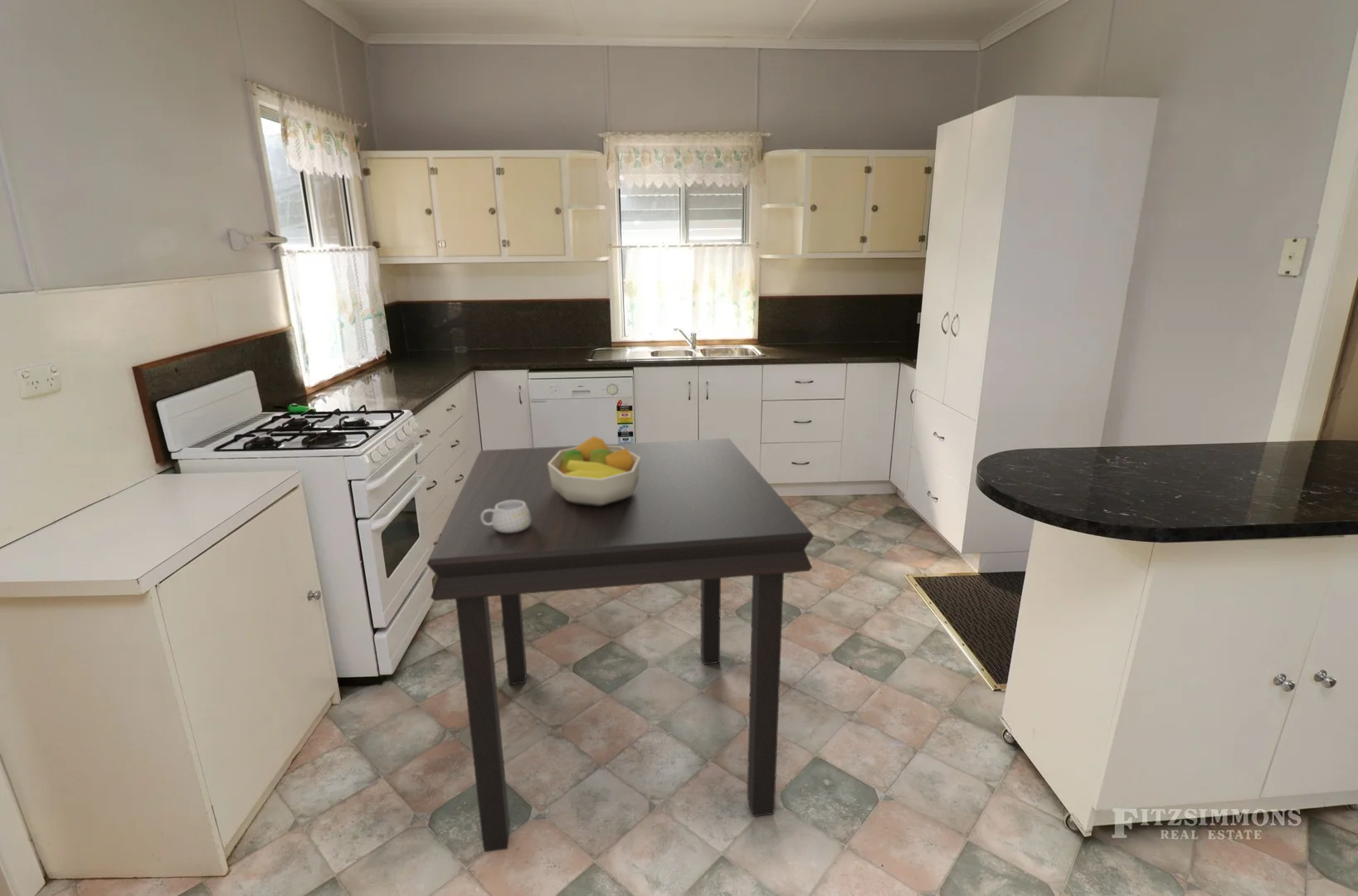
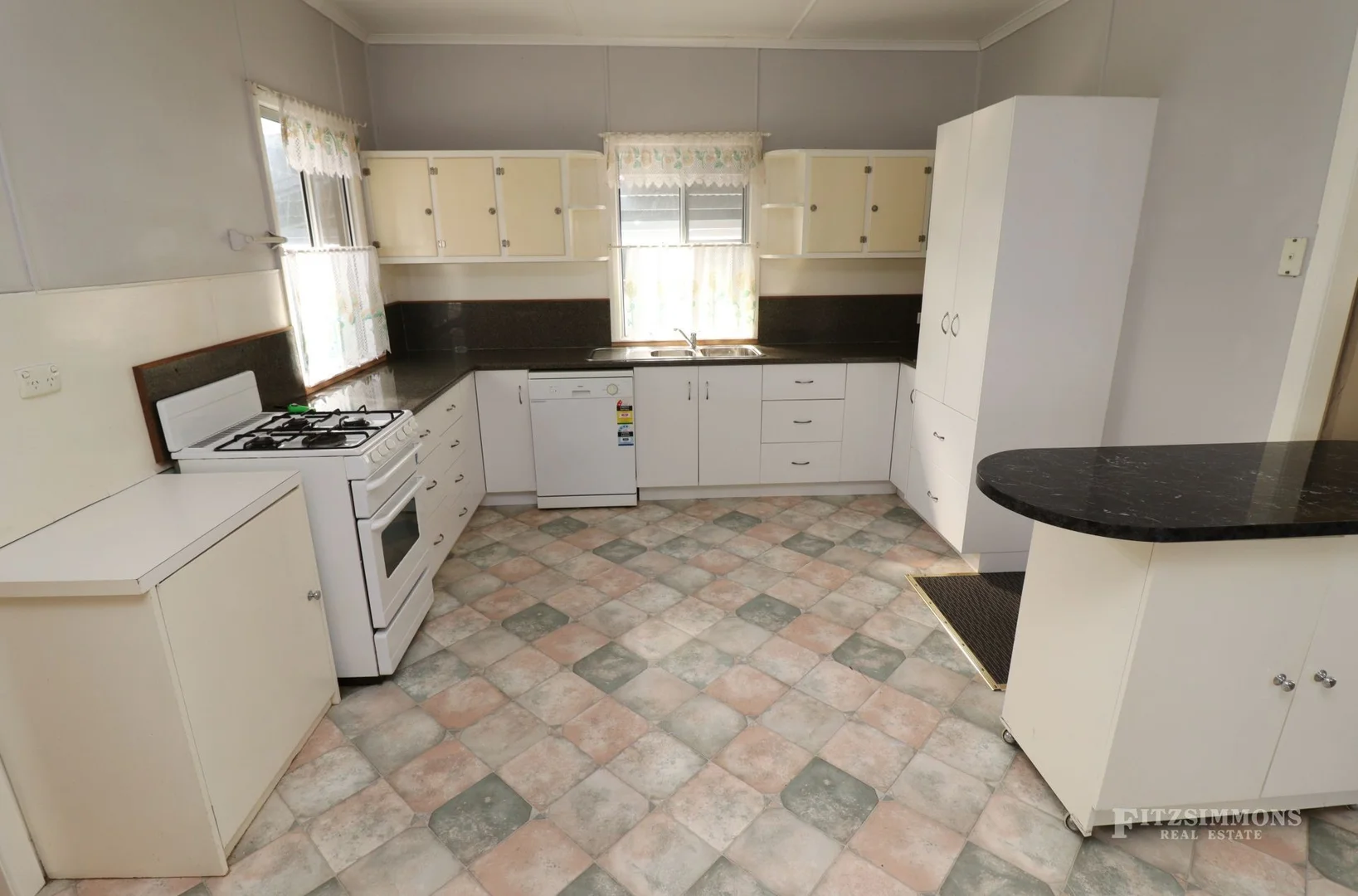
- fruit bowl [548,436,640,506]
- mug [480,500,531,533]
- dining table [426,437,815,853]
